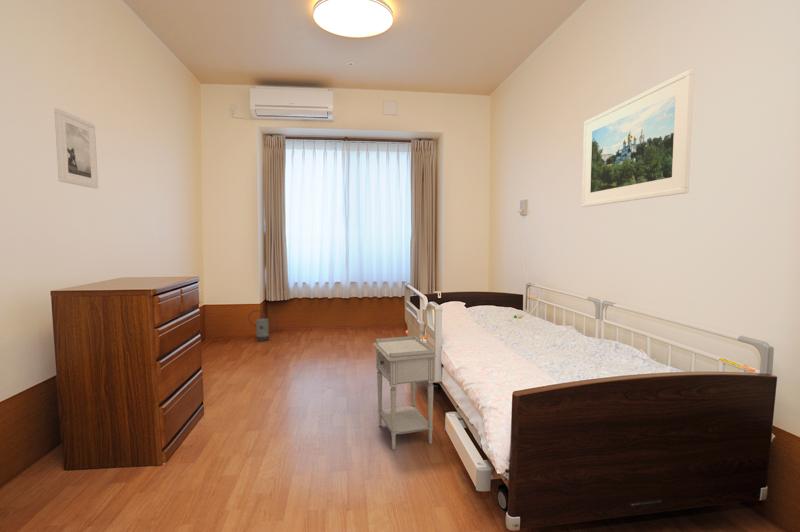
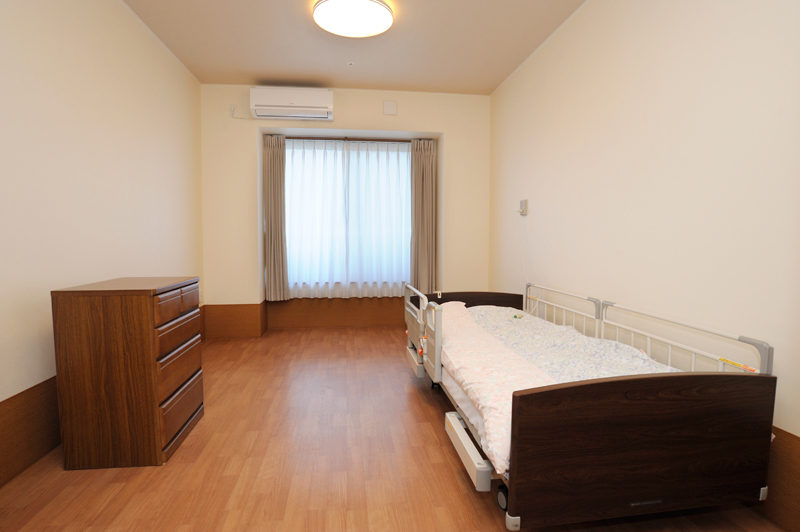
- nightstand [372,335,437,451]
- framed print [53,107,99,189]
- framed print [581,69,695,208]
- watering can [247,309,277,342]
